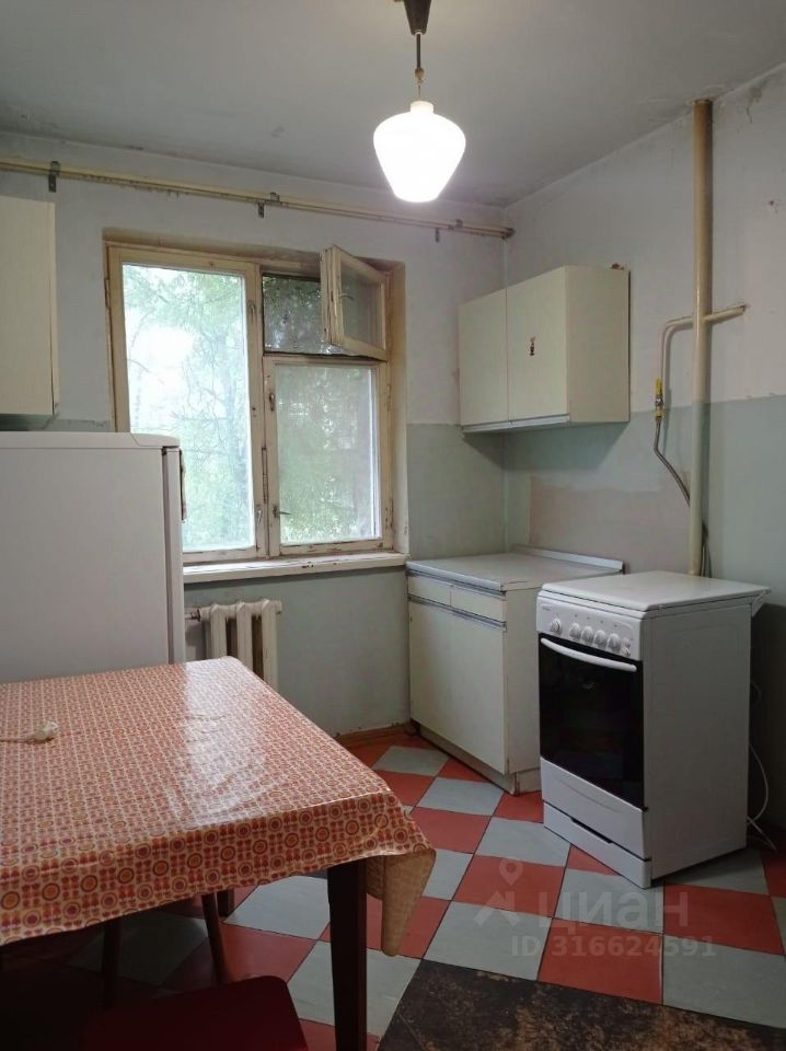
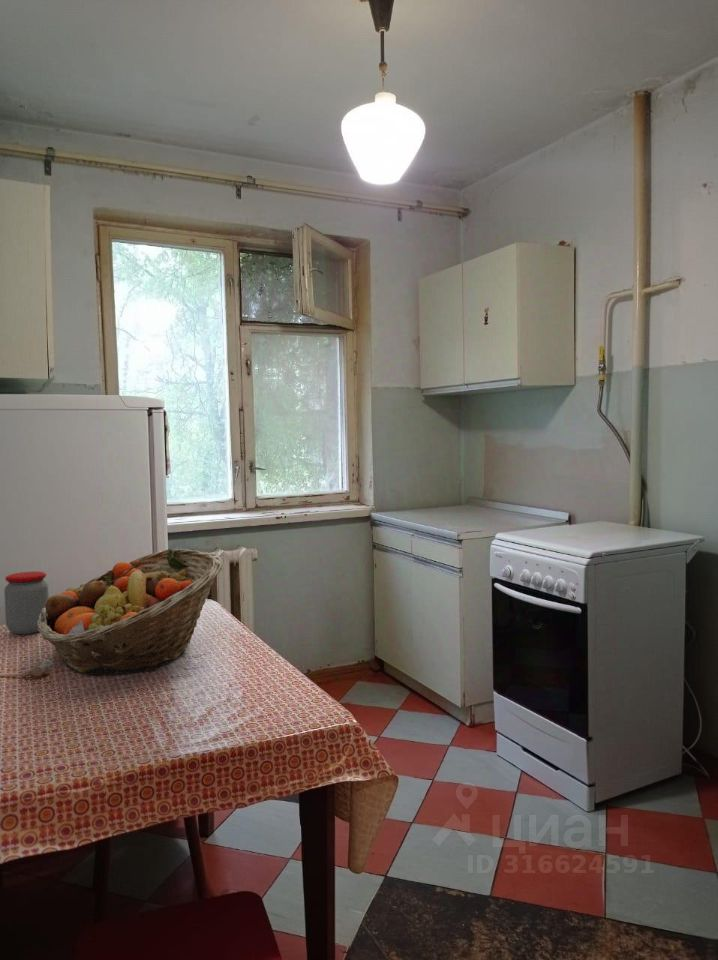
+ fruit basket [37,548,224,675]
+ jar [3,570,50,635]
